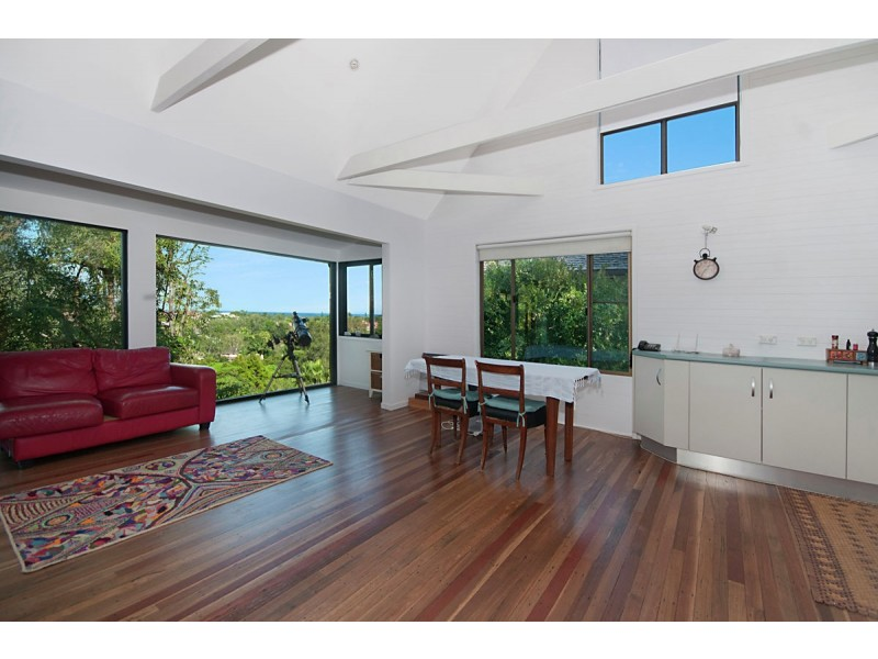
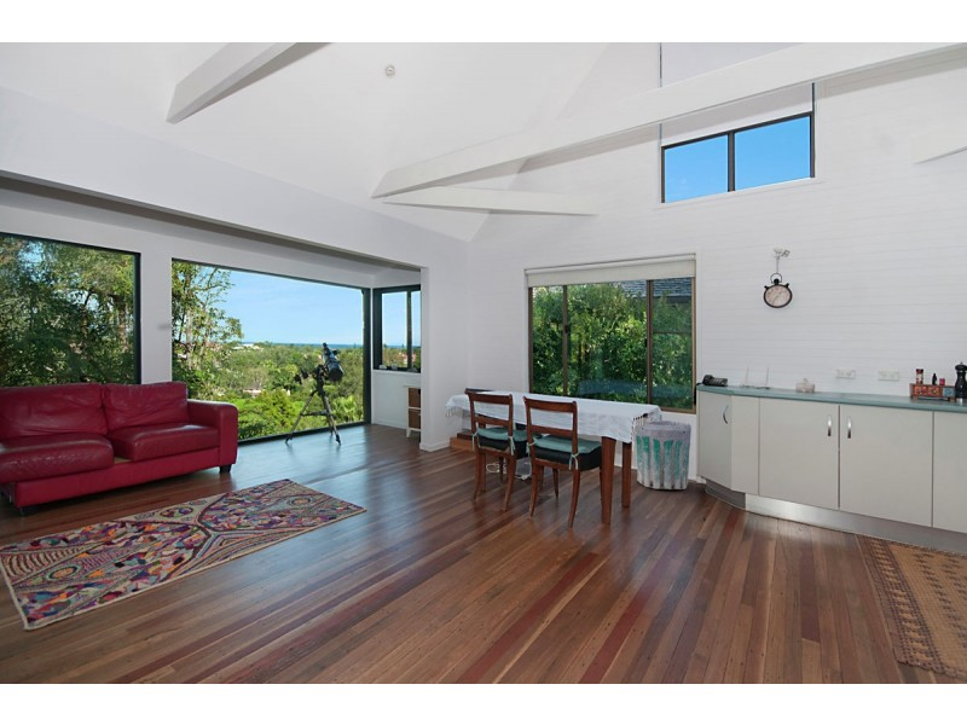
+ trash can [635,419,693,491]
